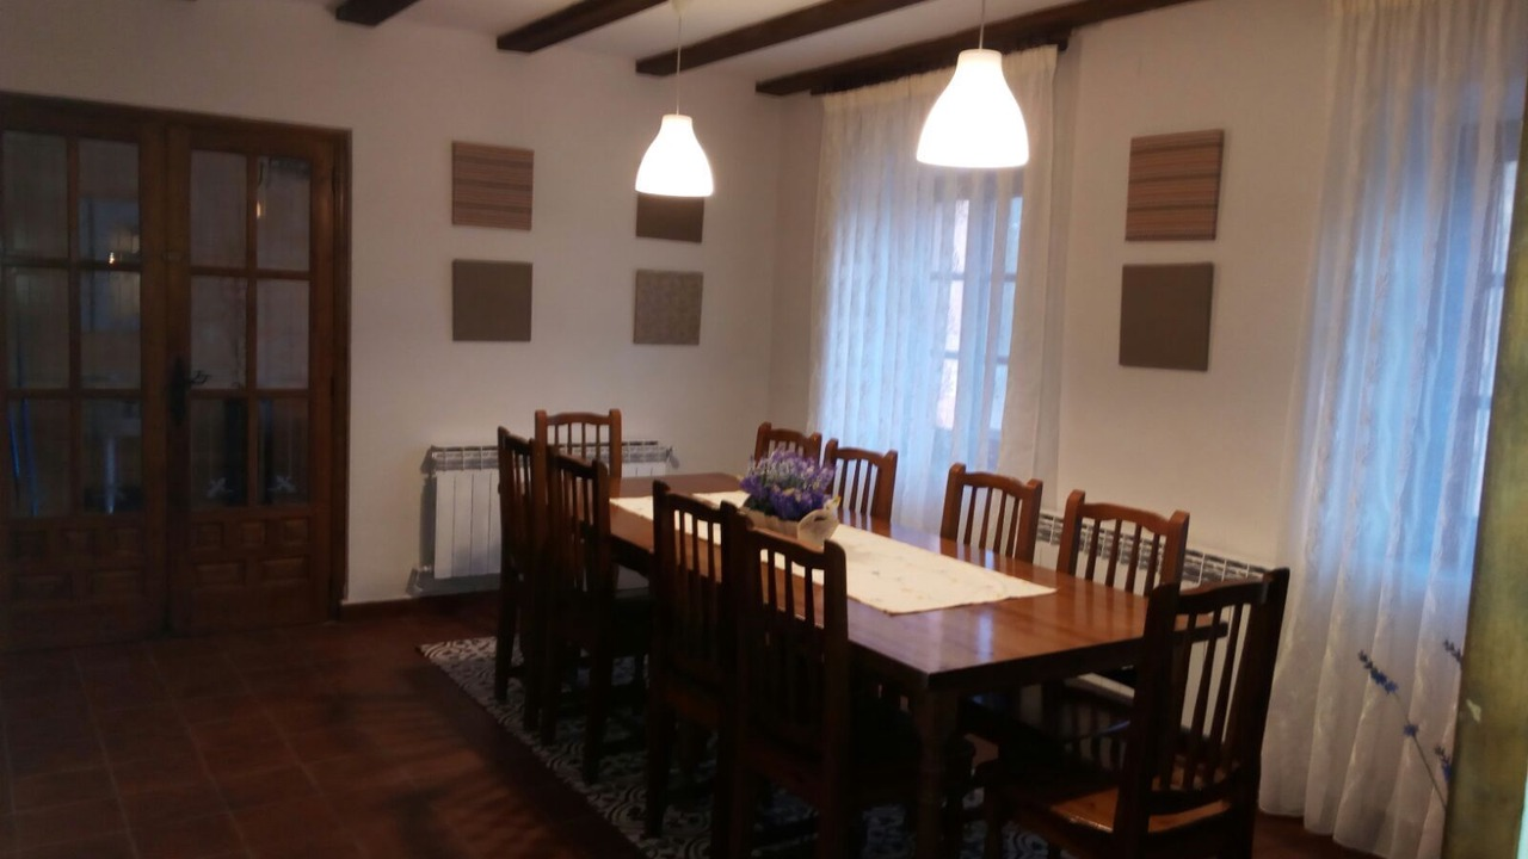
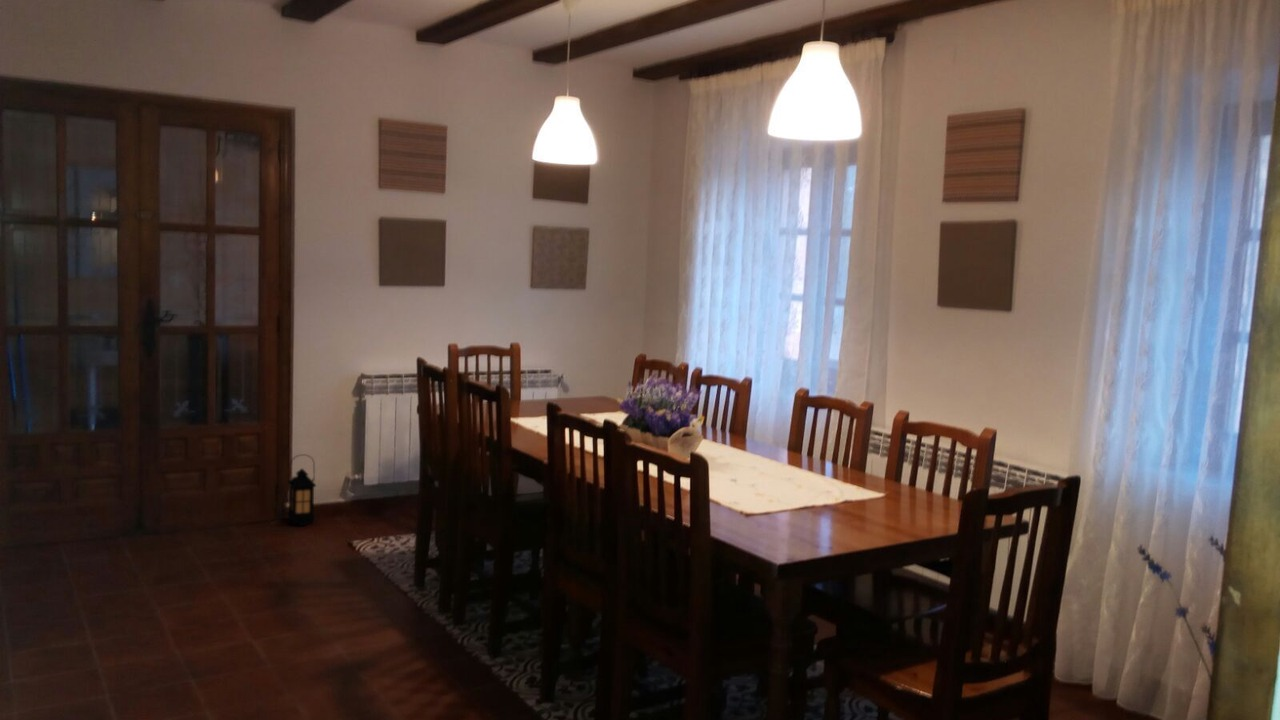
+ lantern [286,454,317,527]
